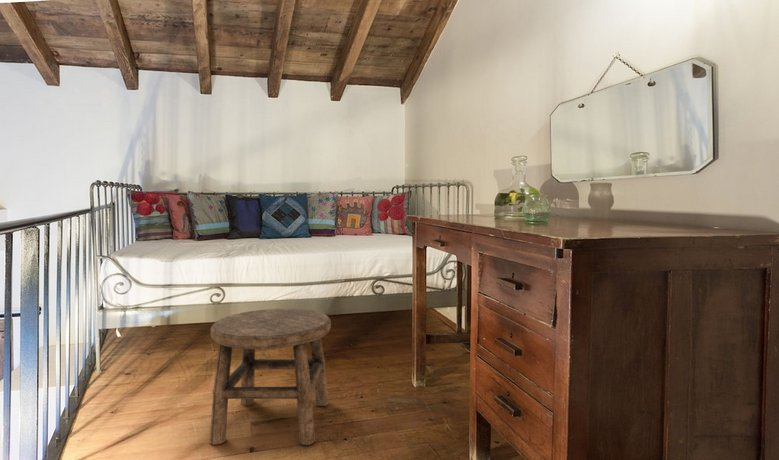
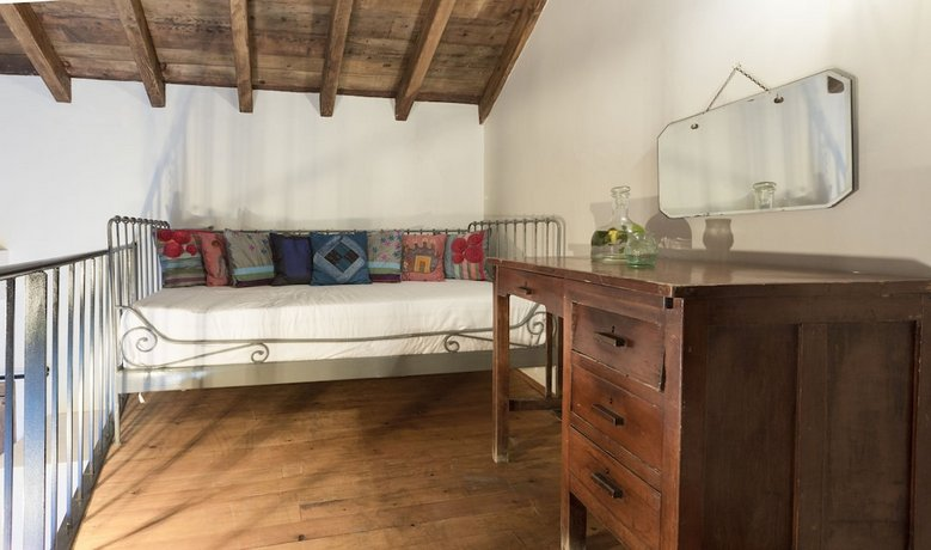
- stool [209,308,332,446]
